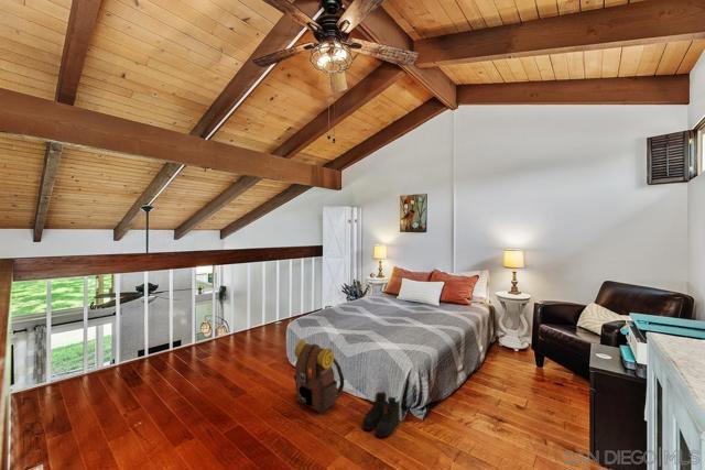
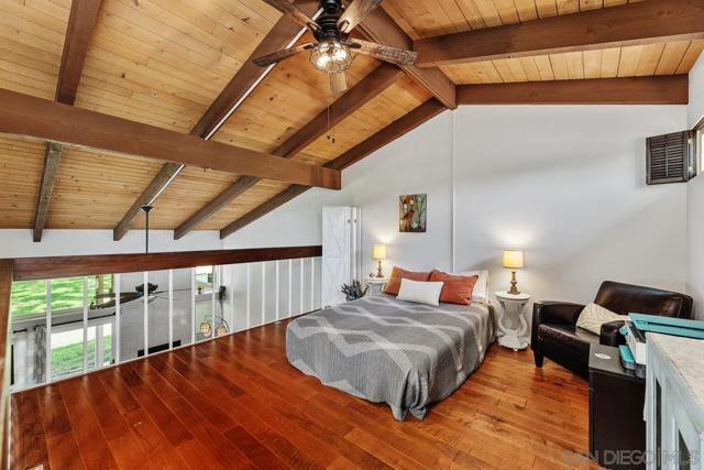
- backpack [293,339,345,414]
- boots [361,391,401,438]
